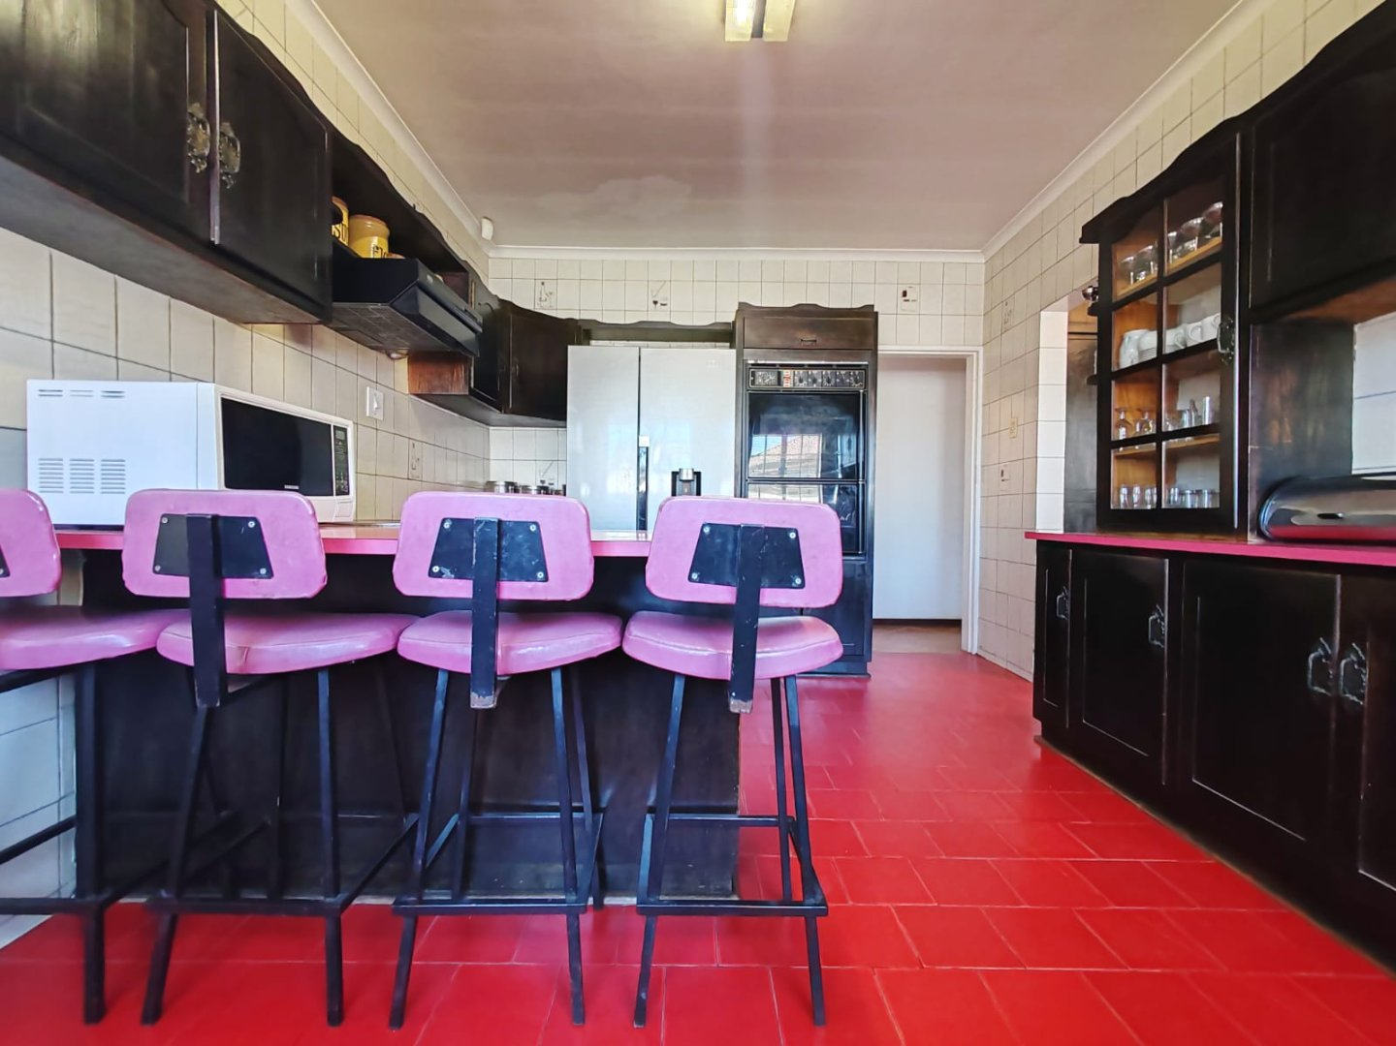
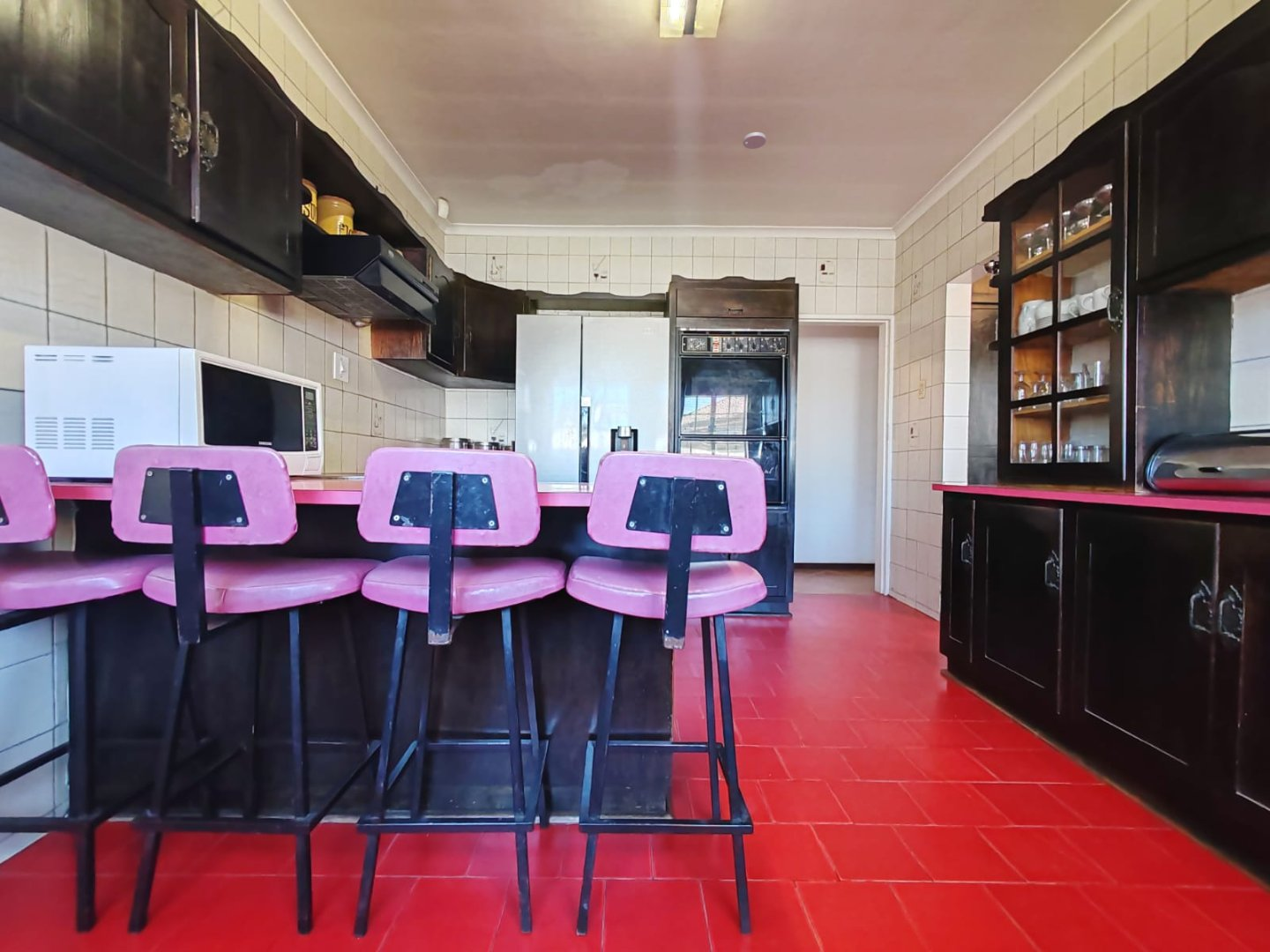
+ smoke detector [742,131,766,150]
